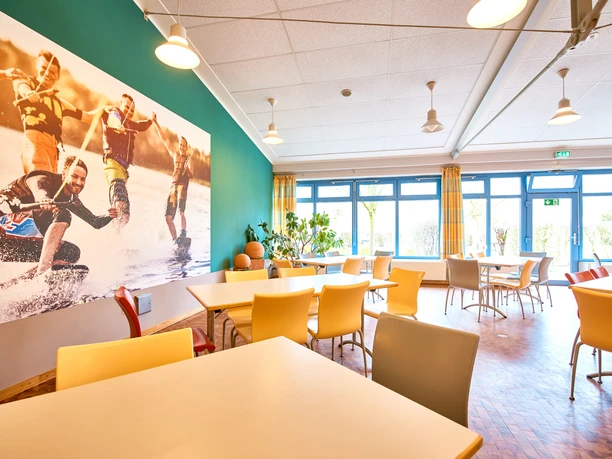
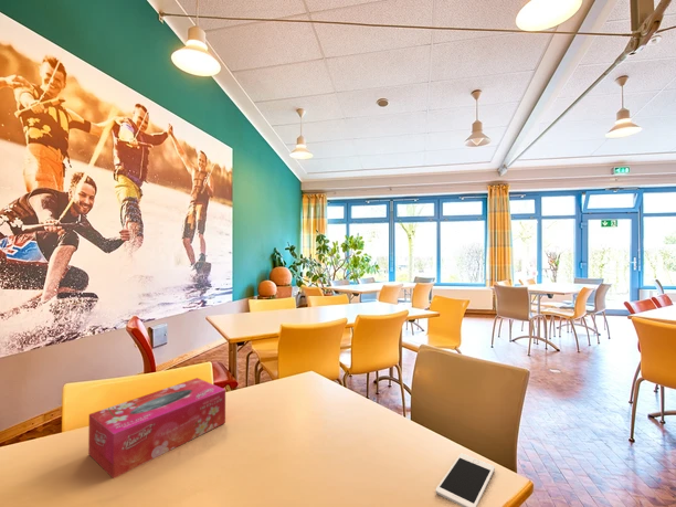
+ tissue box [87,377,226,479]
+ cell phone [434,453,496,507]
